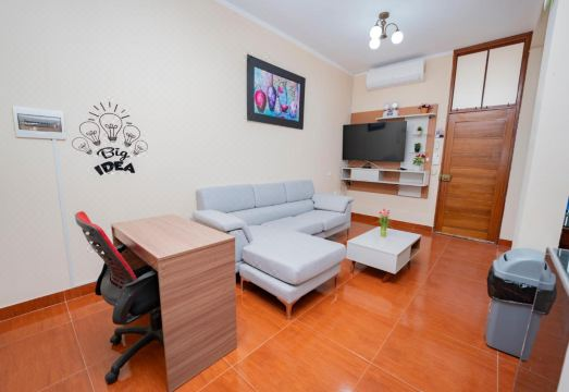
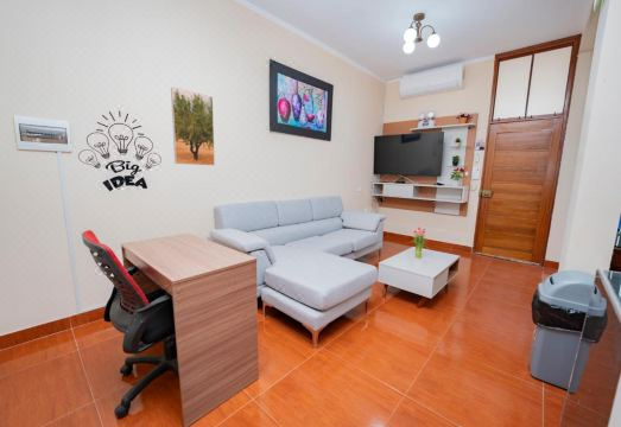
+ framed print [170,87,216,167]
